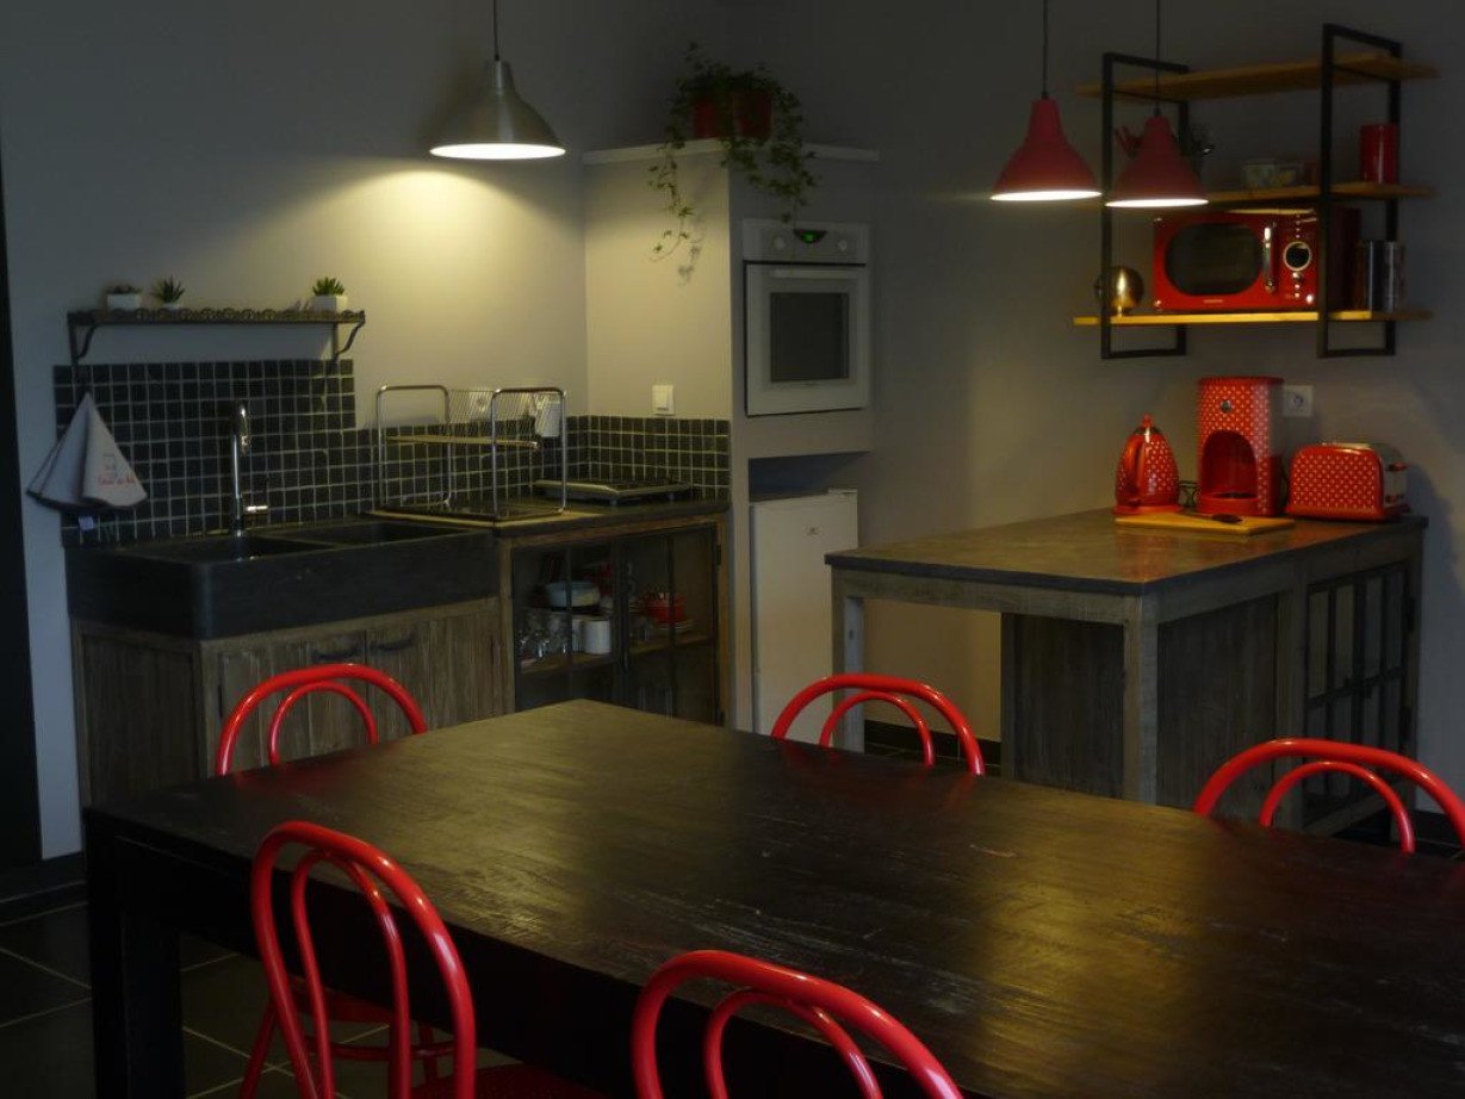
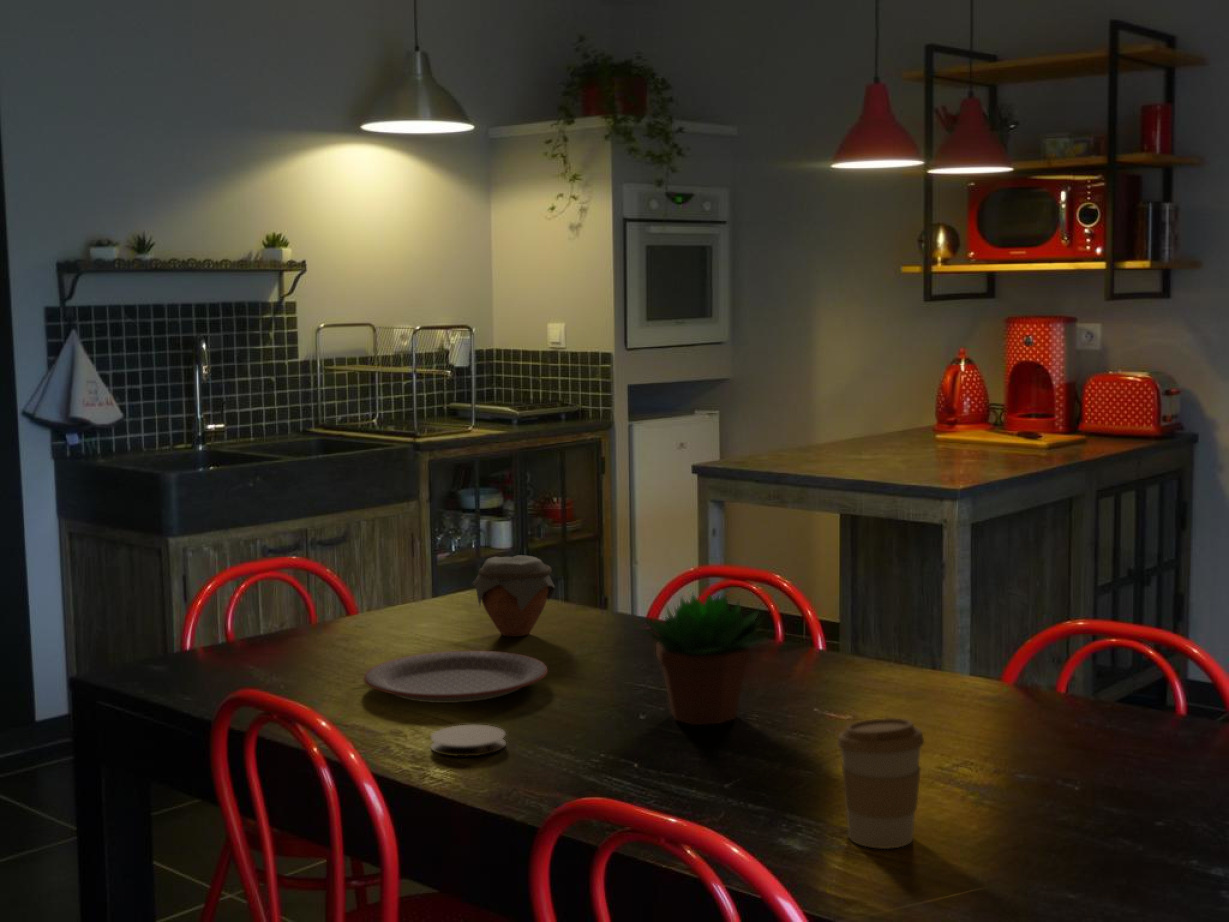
+ succulent plant [647,592,769,726]
+ jar [471,554,556,638]
+ coaster [429,724,507,757]
+ plate [362,650,548,704]
+ coffee cup [836,717,925,850]
